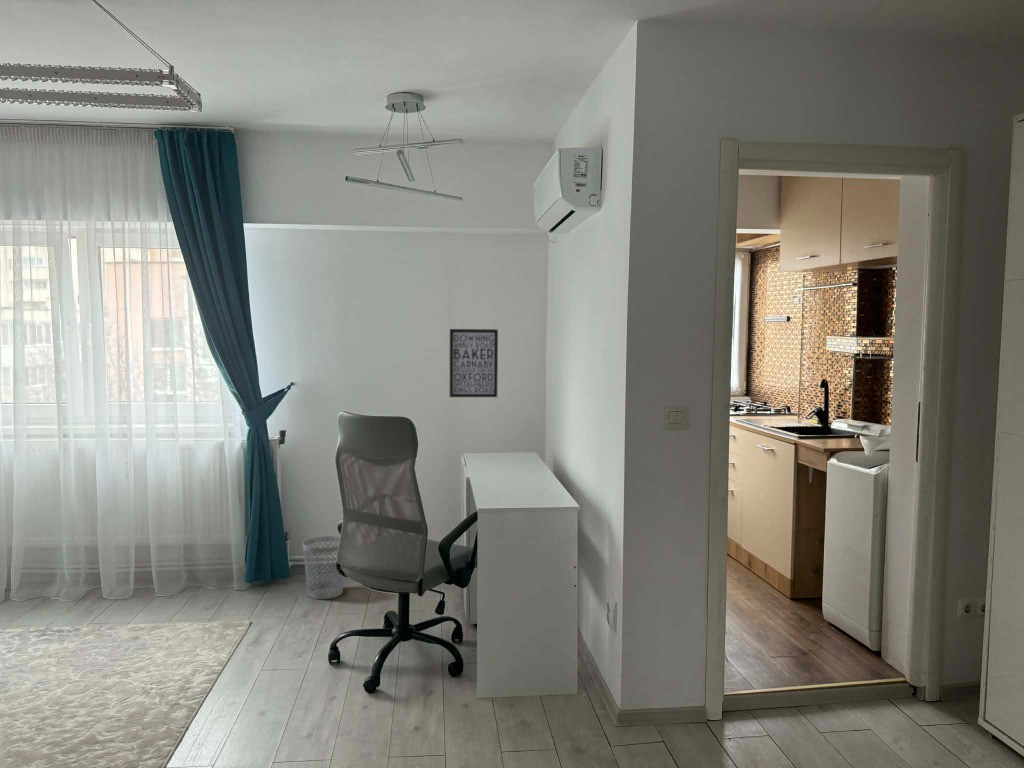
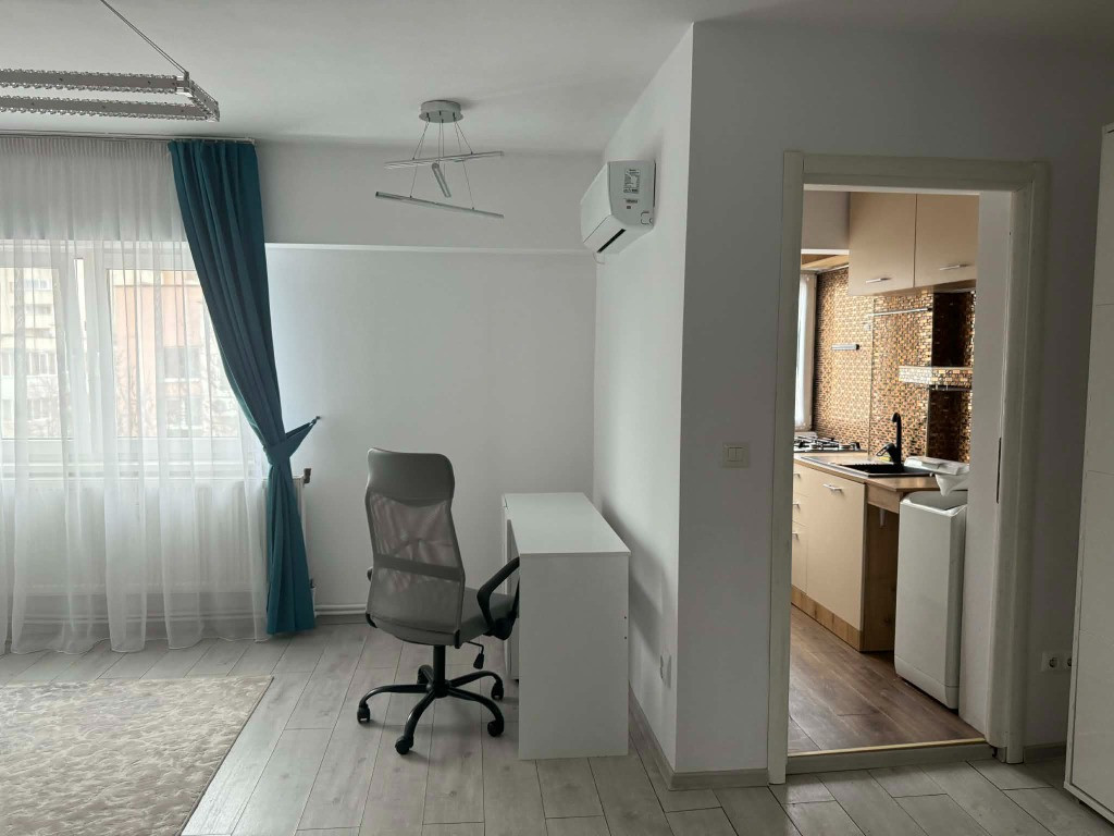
- wall art [449,328,499,398]
- wastebasket [302,535,345,600]
